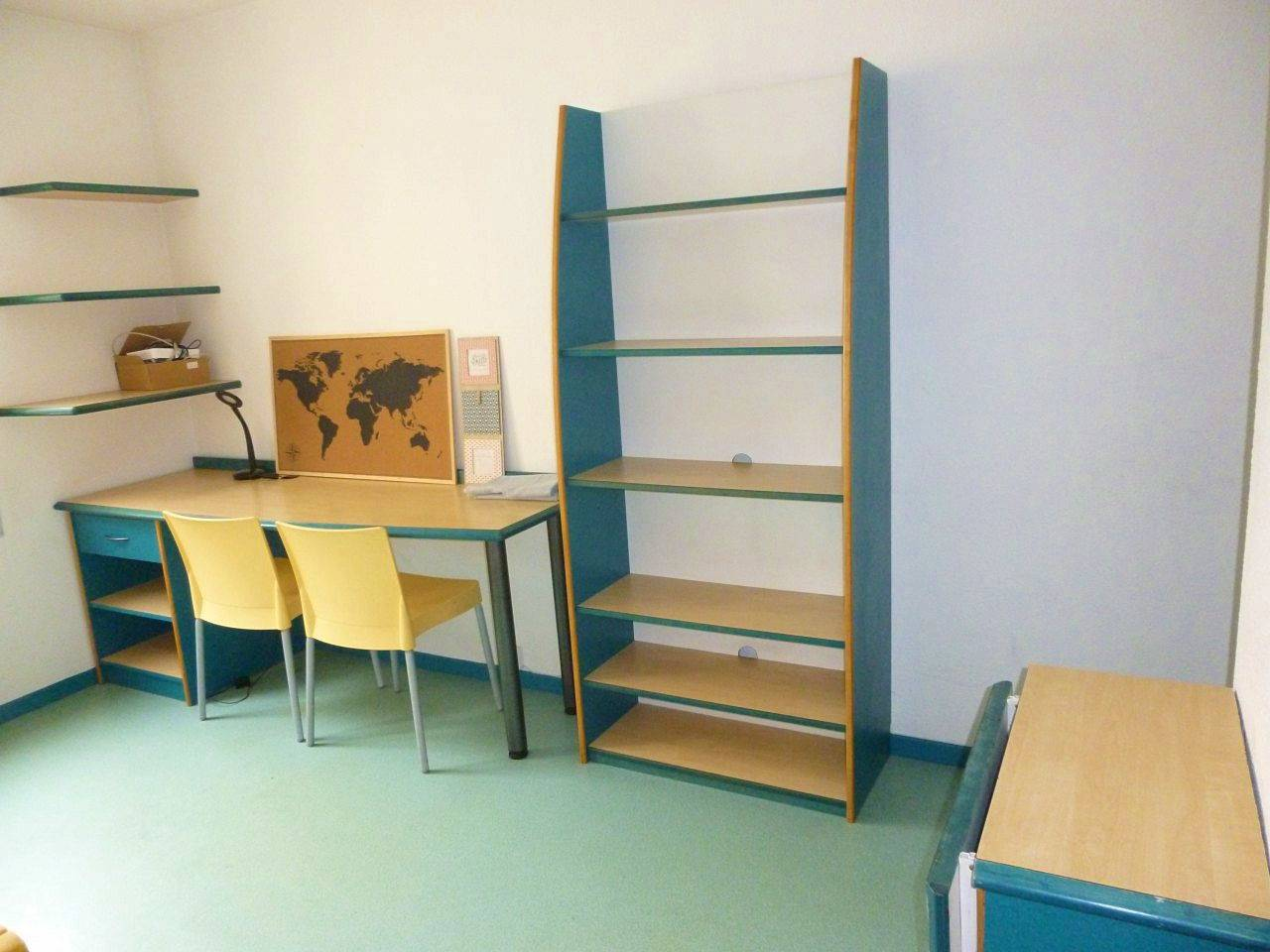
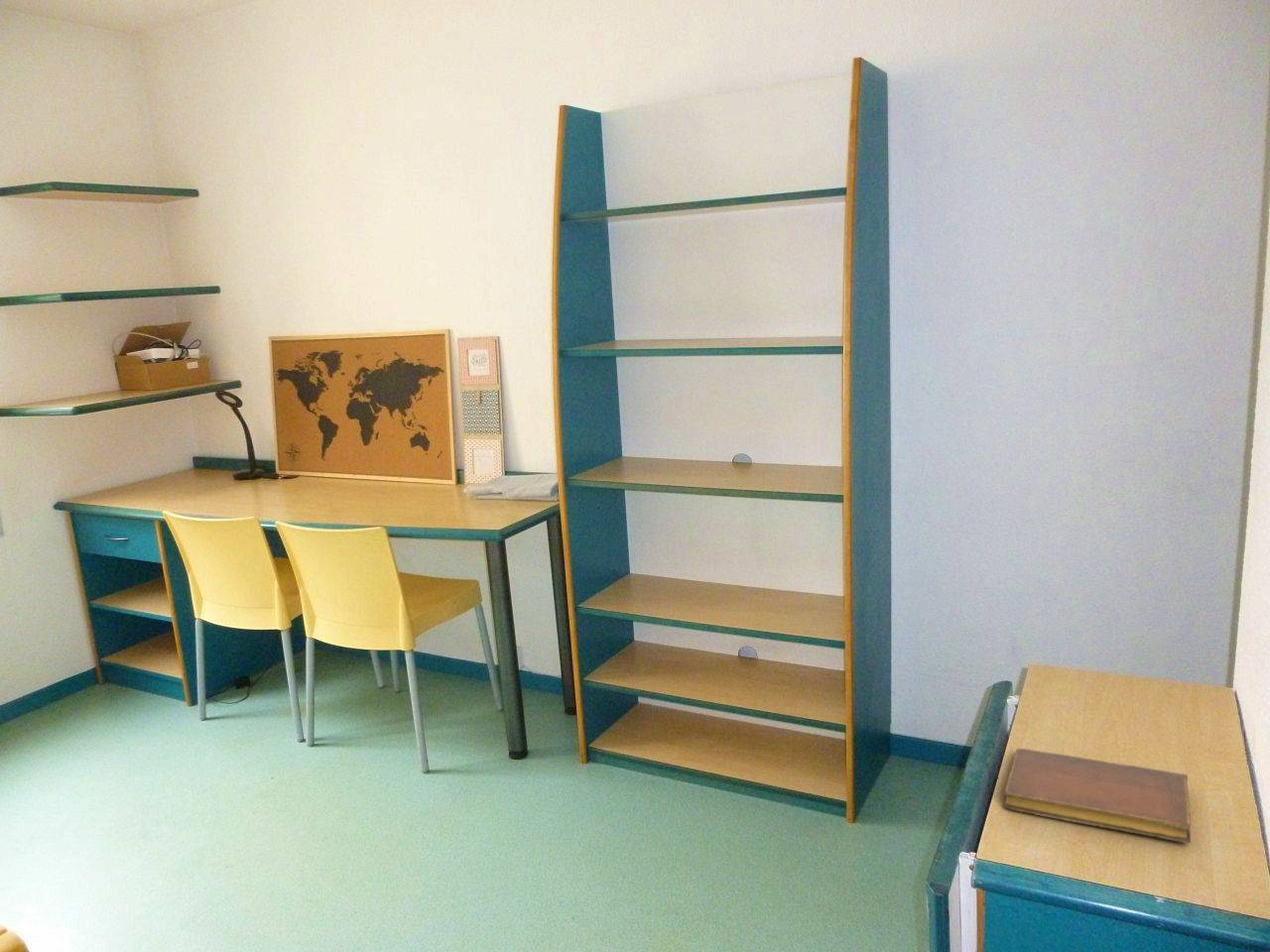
+ notebook [1003,748,1192,844]
